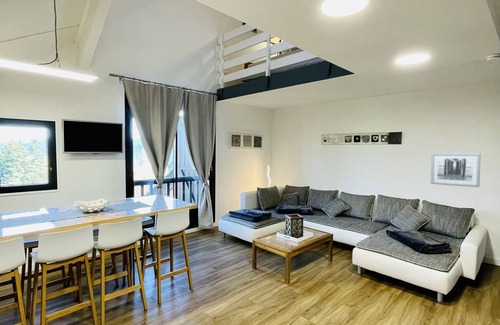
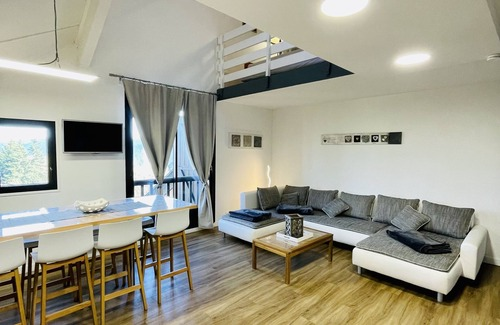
- wall art [430,152,481,188]
